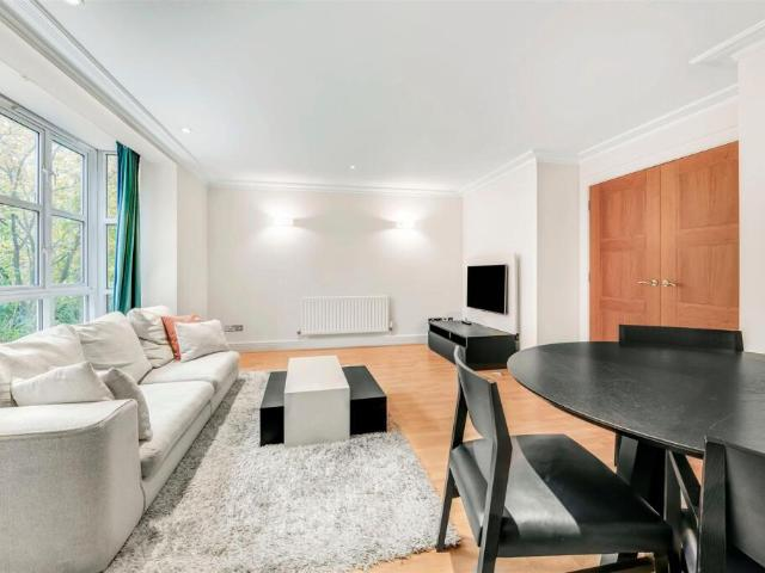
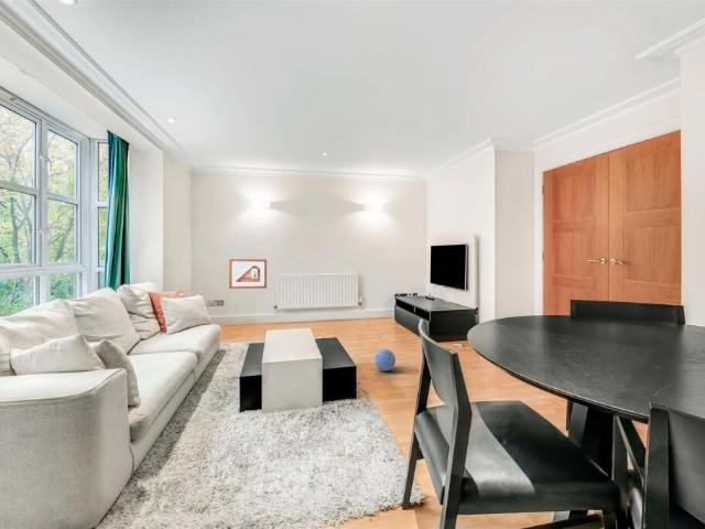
+ picture frame [228,258,268,290]
+ ball [373,348,397,373]
